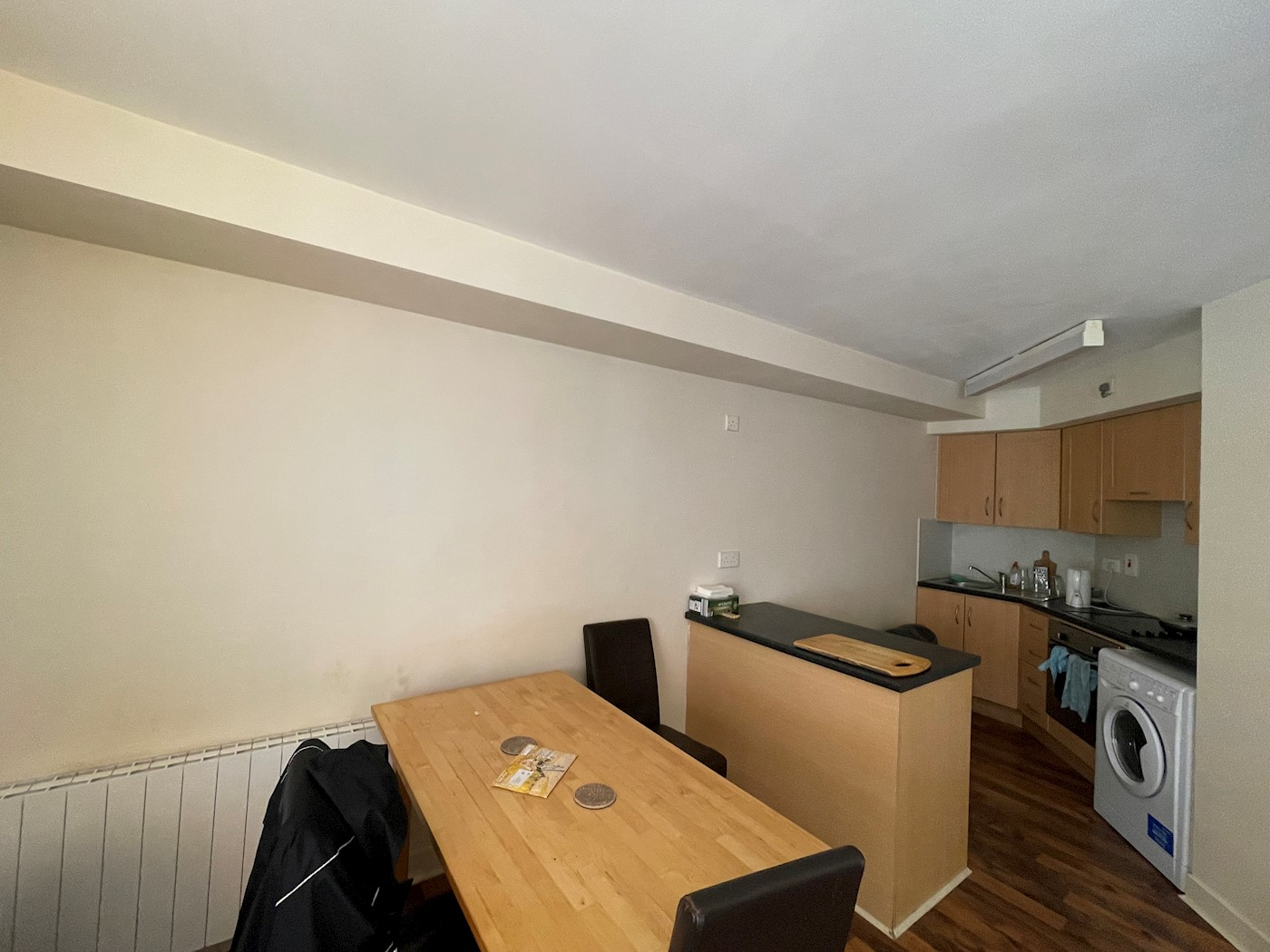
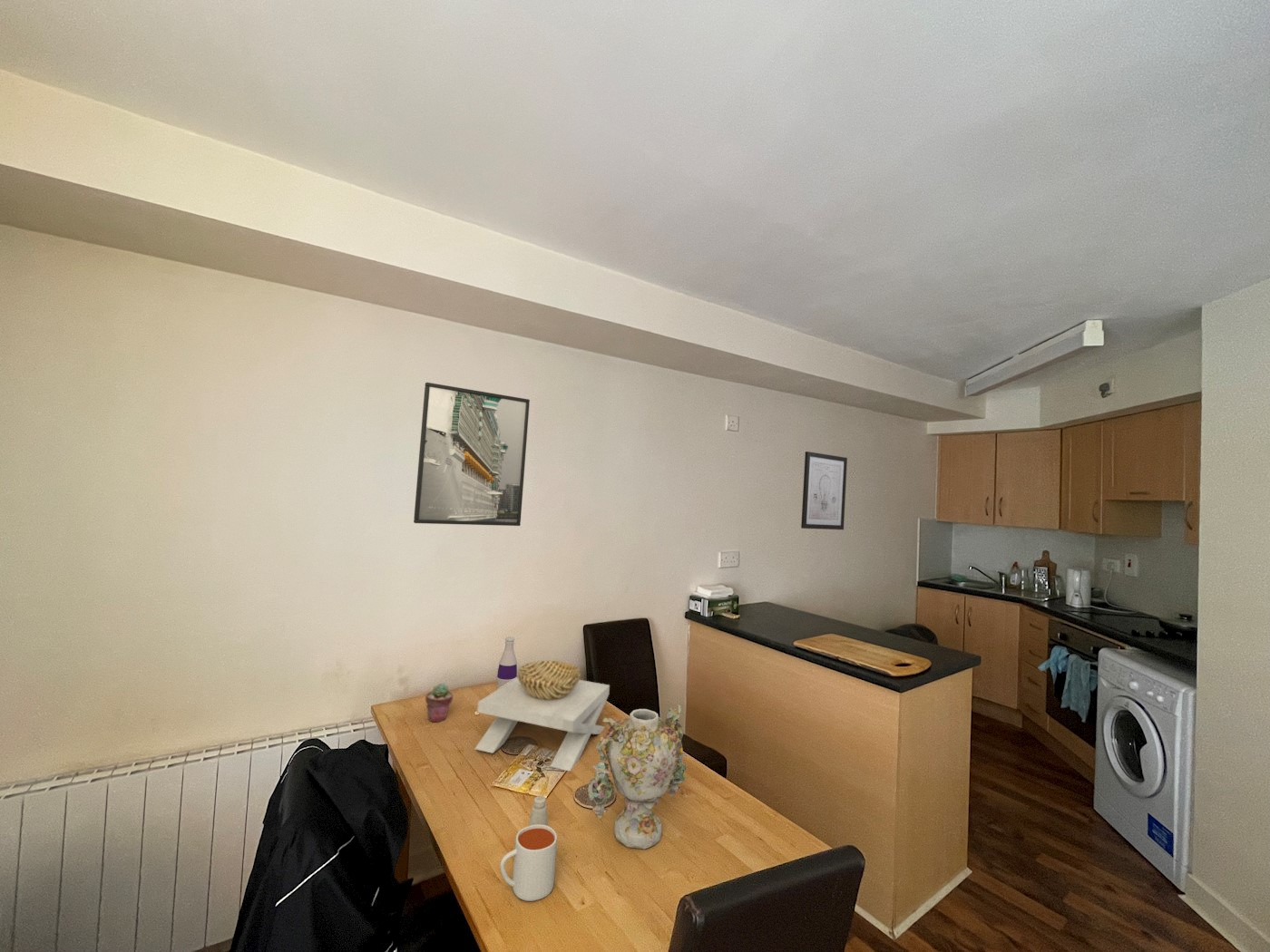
+ saltshaker [528,795,548,826]
+ decorative bowl [474,660,611,772]
+ mug [499,824,558,902]
+ vase [587,704,688,850]
+ bottle [496,636,518,690]
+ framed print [413,382,531,527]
+ wall art [800,451,848,530]
+ potted succulent [425,682,454,723]
